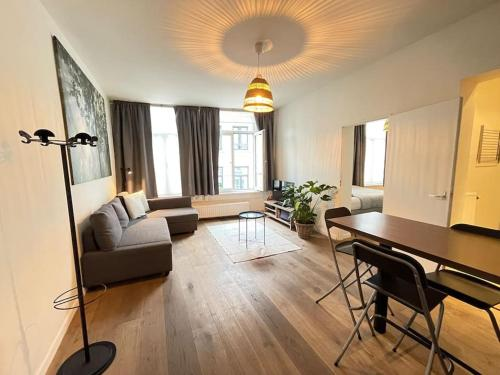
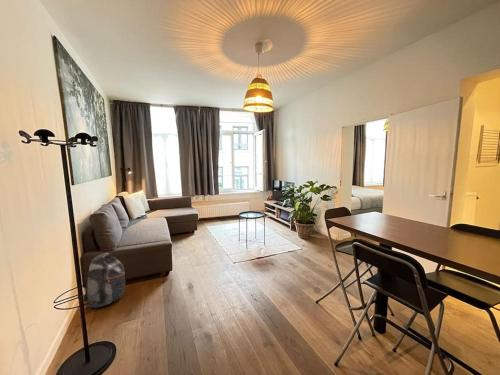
+ backpack [82,251,126,309]
